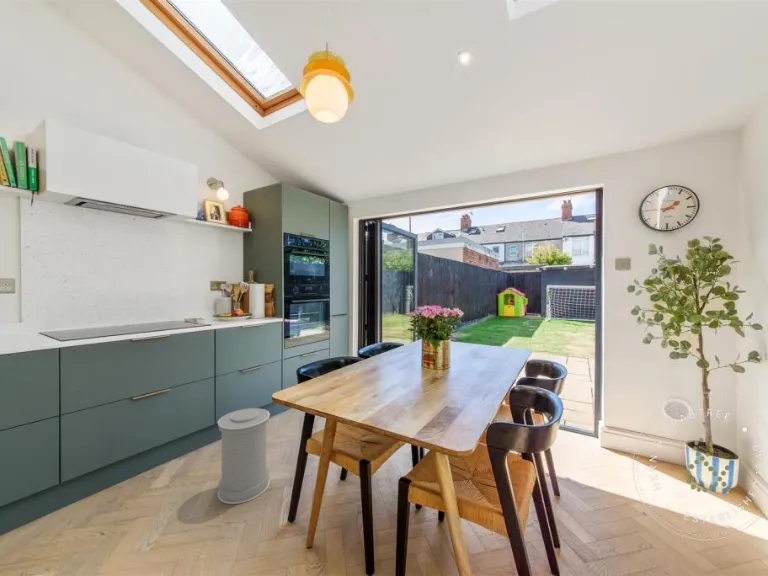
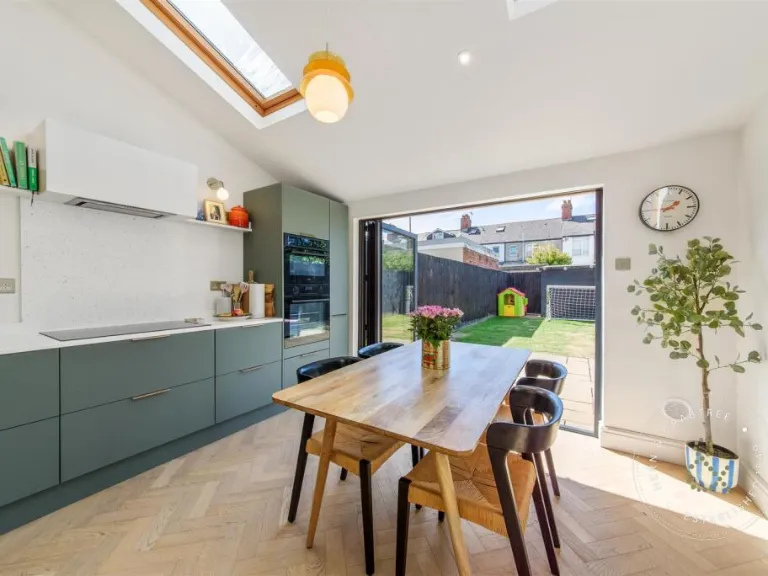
- trash can [217,407,271,505]
